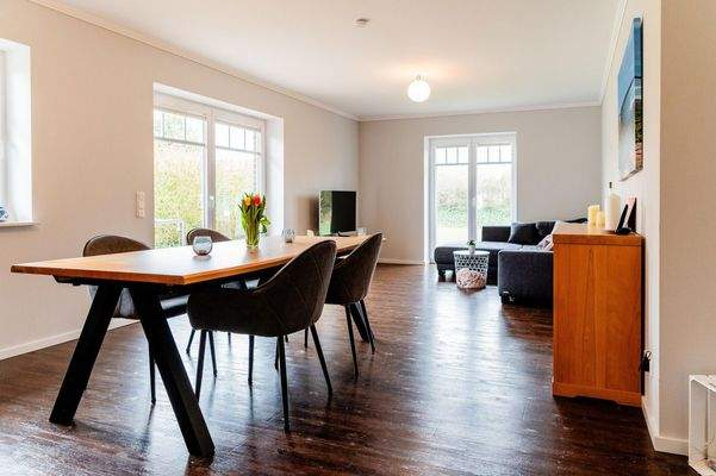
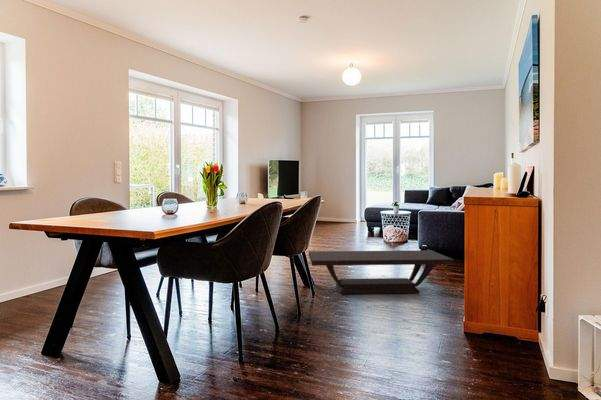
+ coffee table [308,249,455,295]
